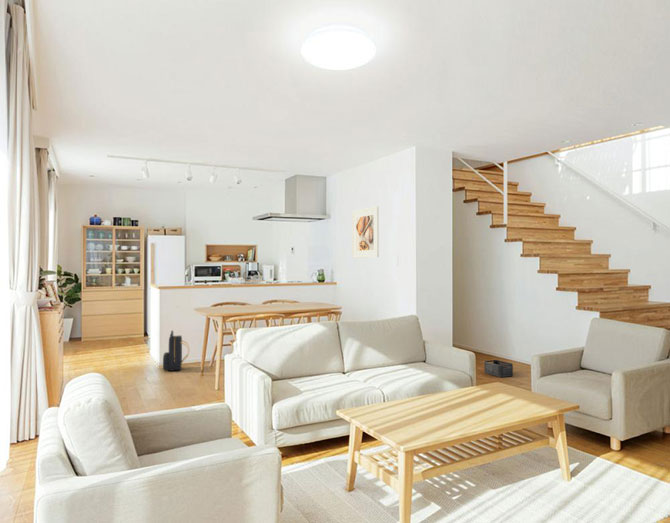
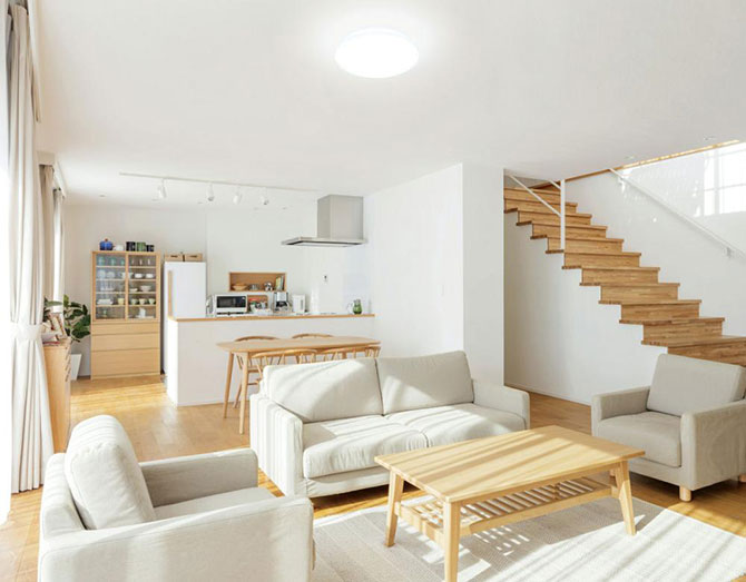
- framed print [351,206,380,259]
- backpack [162,330,190,372]
- storage bin [483,359,514,378]
